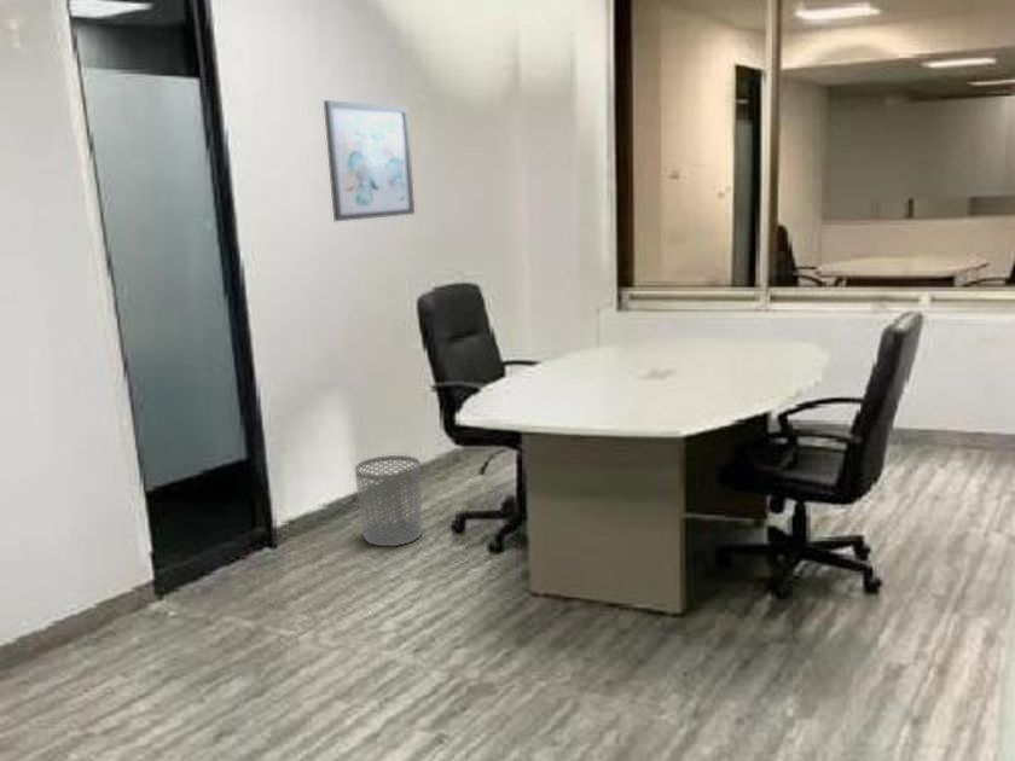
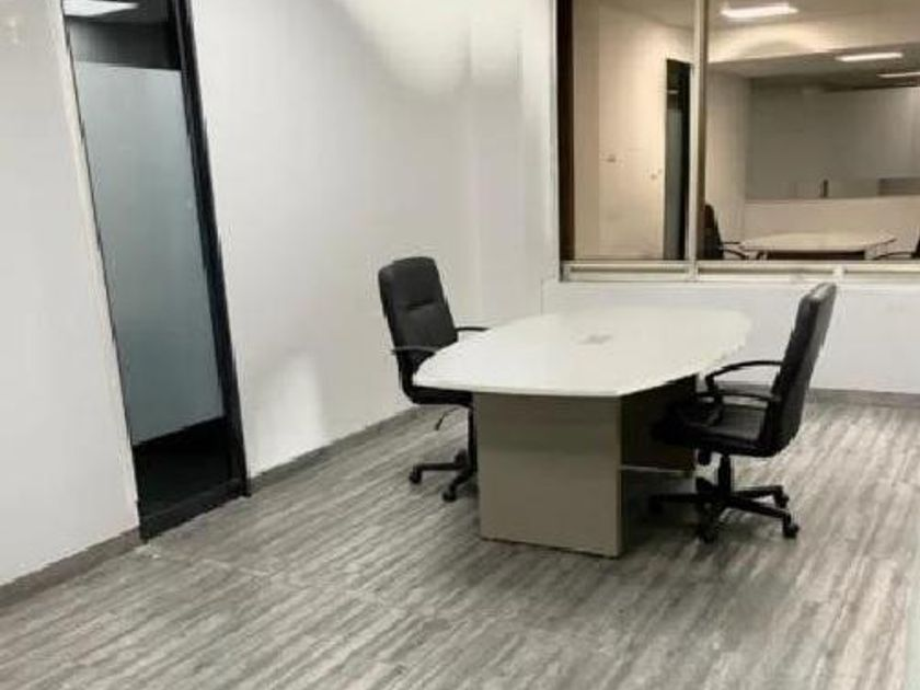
- wall art [323,99,416,222]
- waste bin [354,454,423,547]
